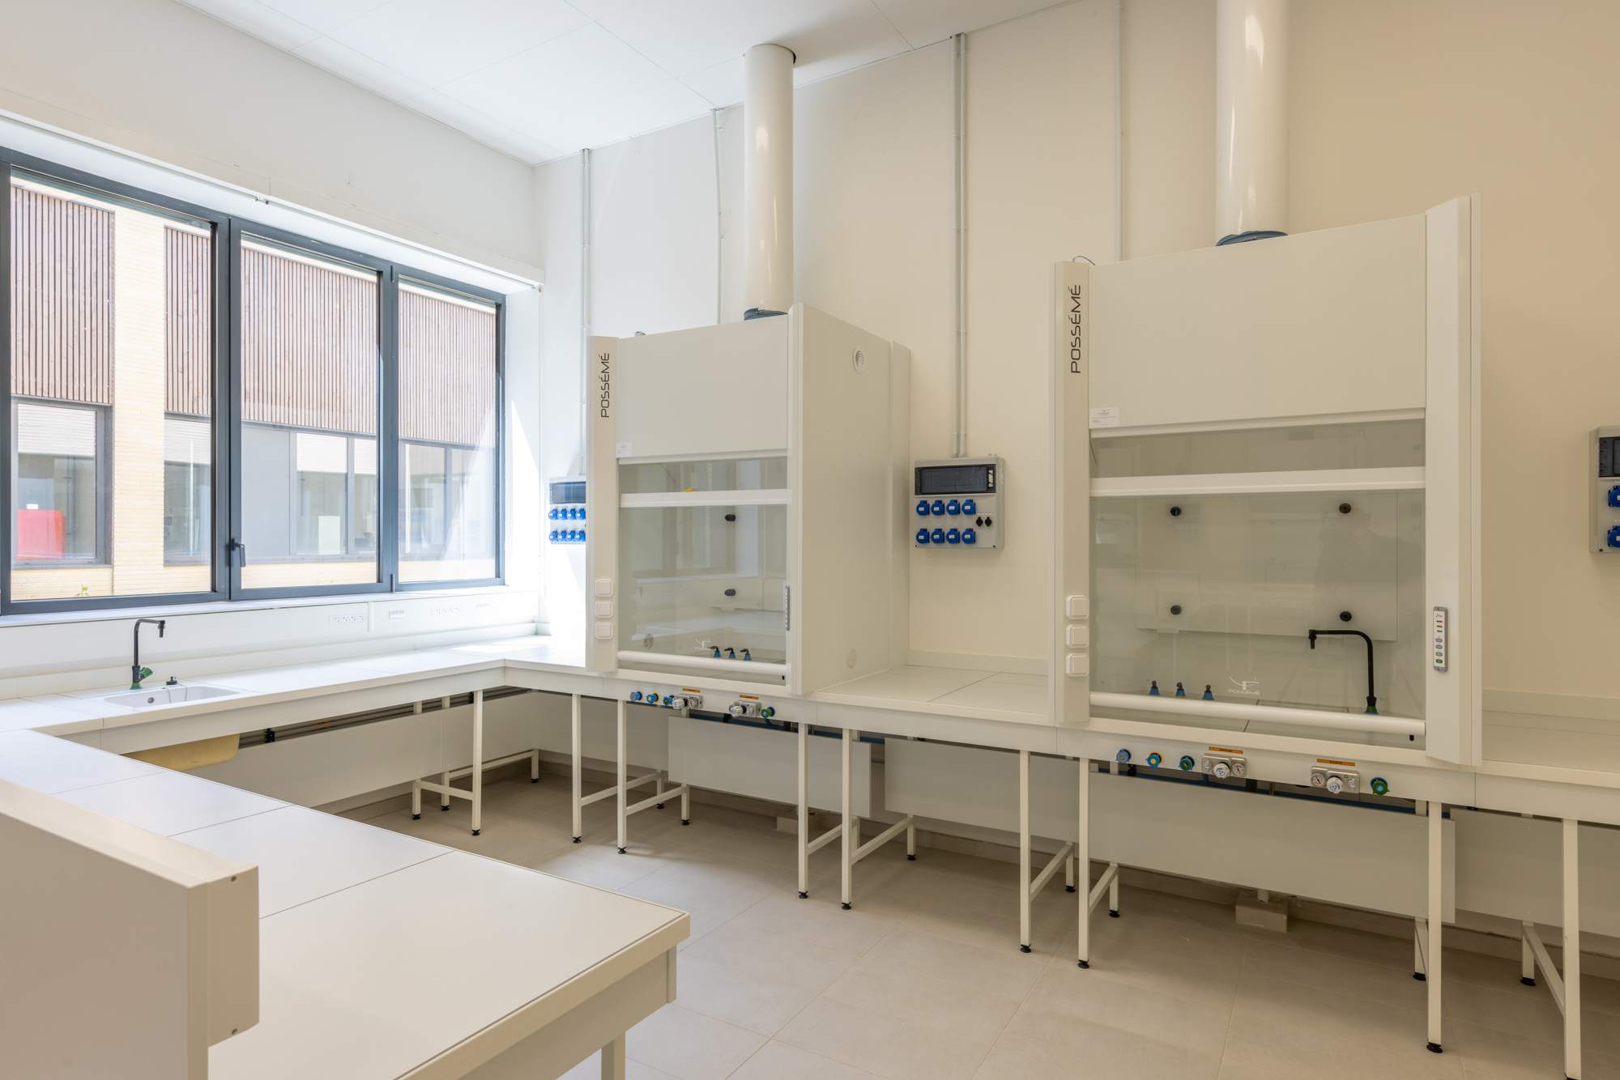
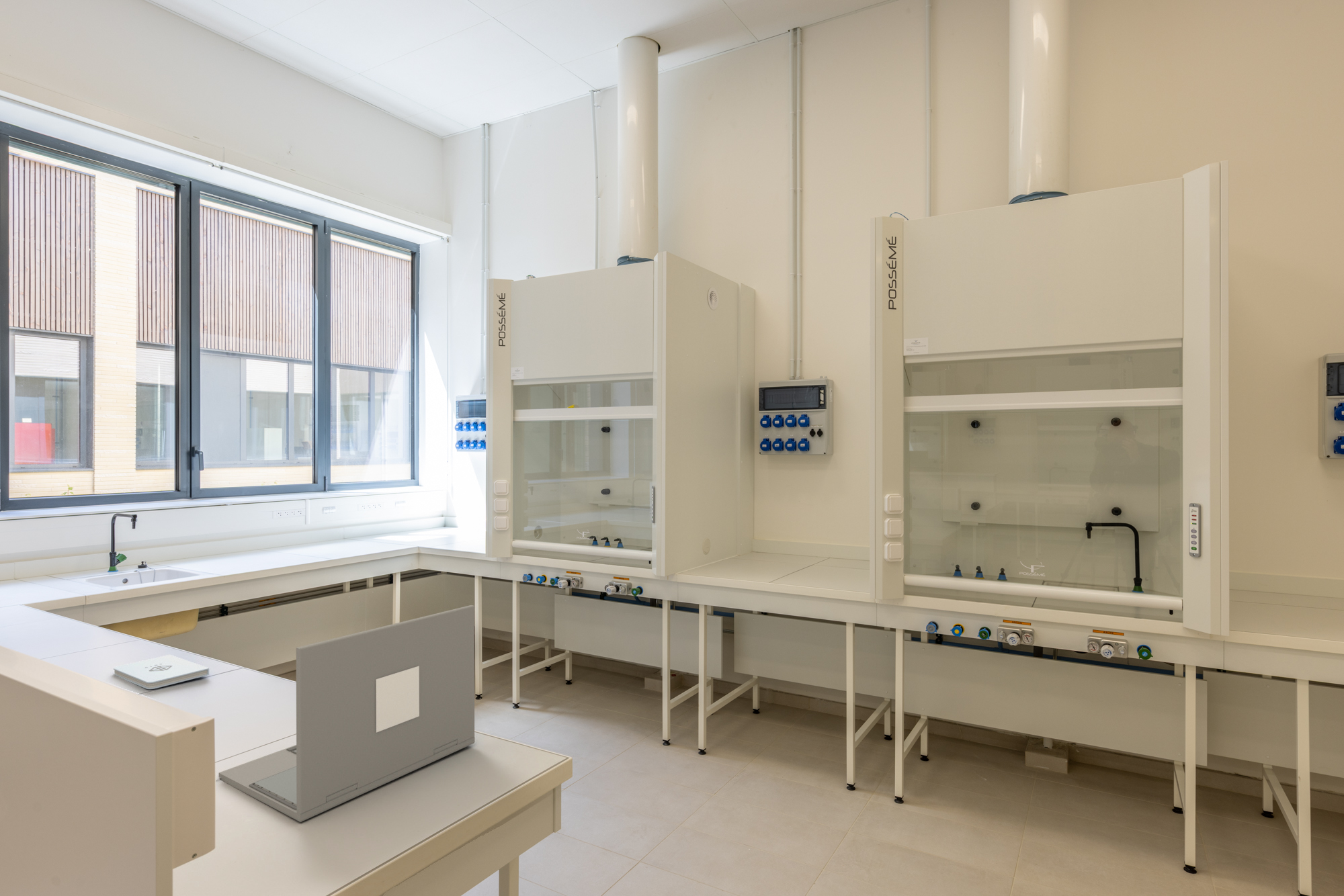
+ laptop [218,604,475,823]
+ notepad [113,654,210,690]
